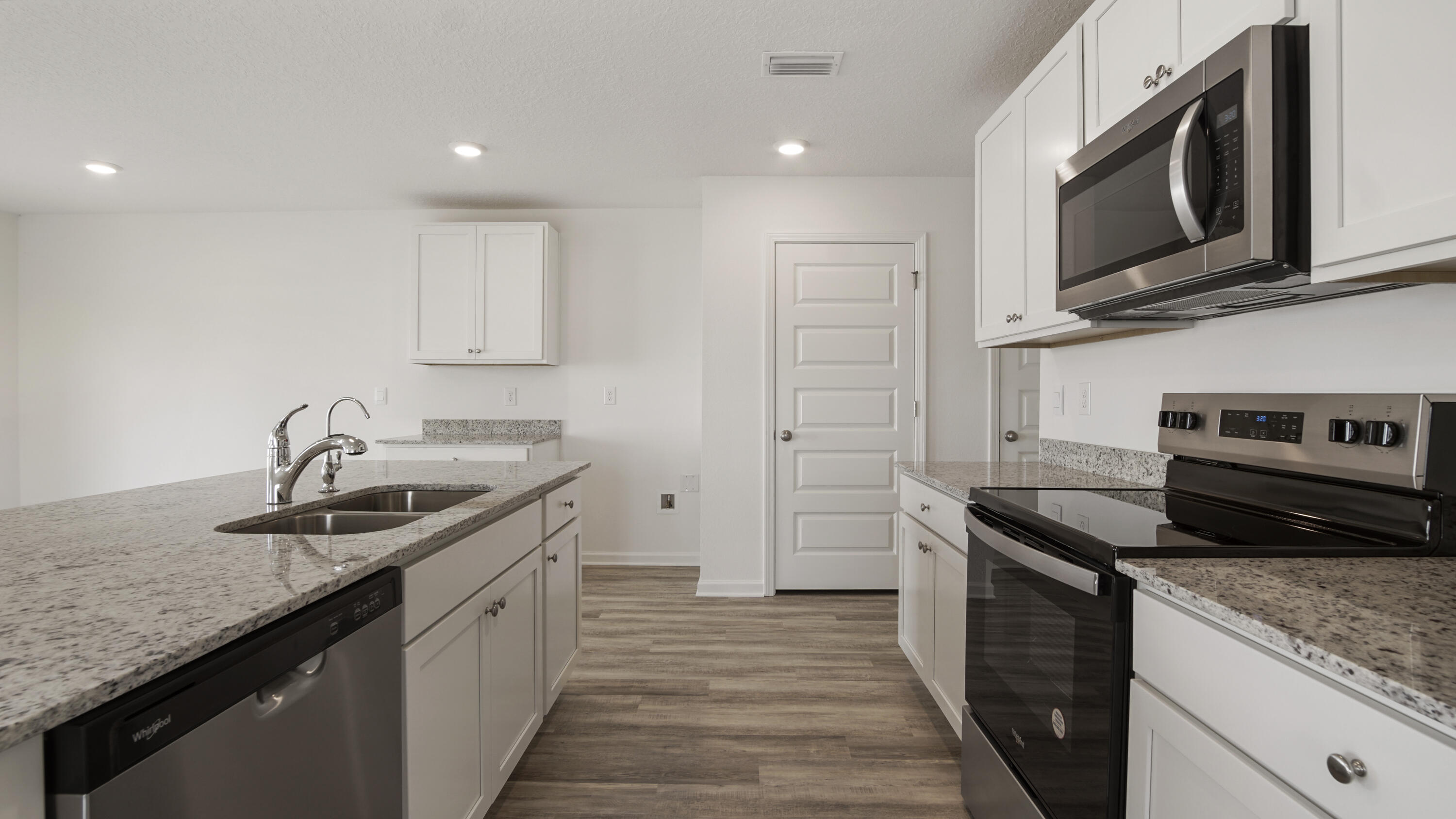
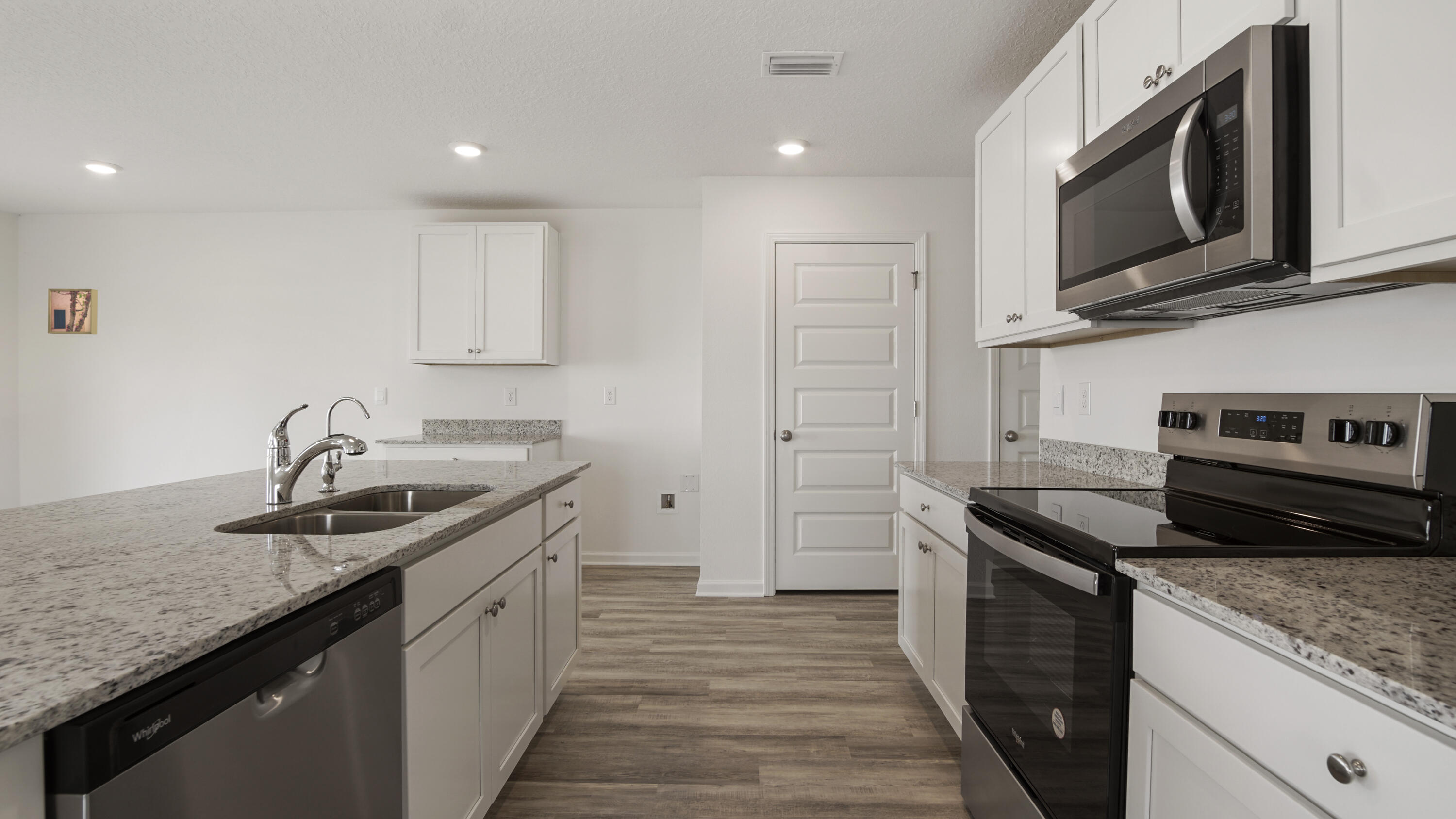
+ wall art [47,288,98,335]
